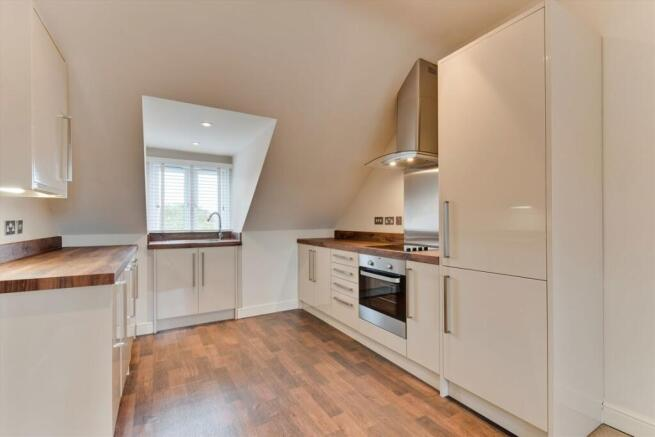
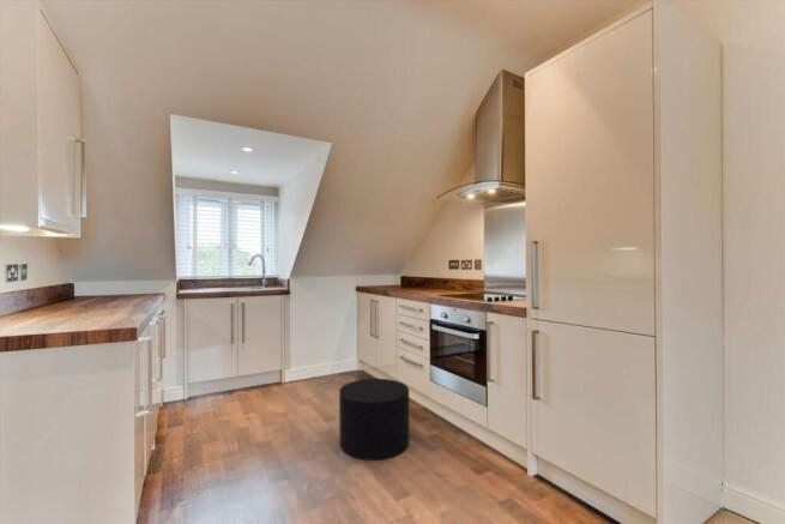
+ stool [338,378,411,462]
